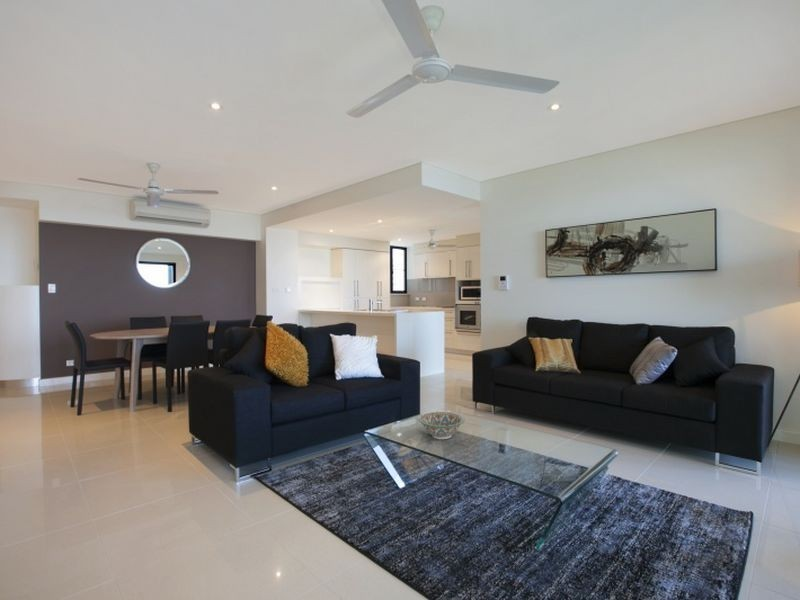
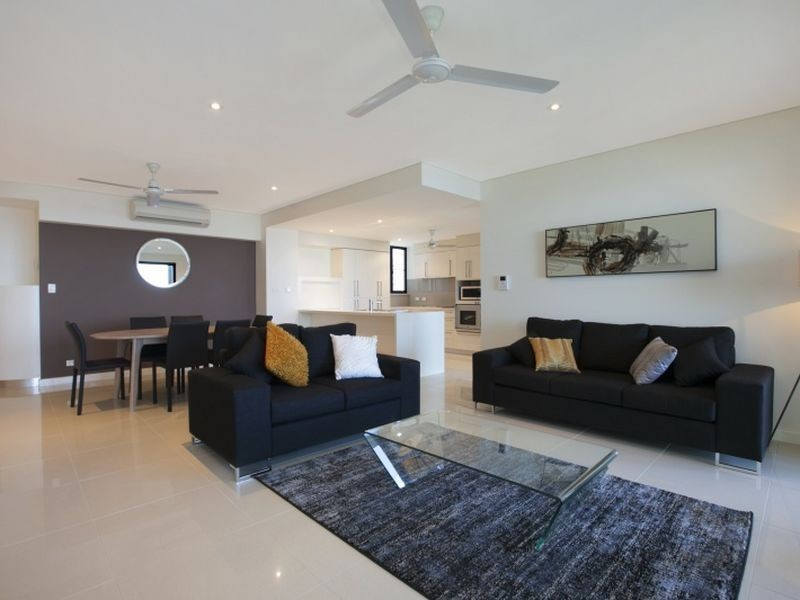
- decorative bowl [418,411,465,440]
